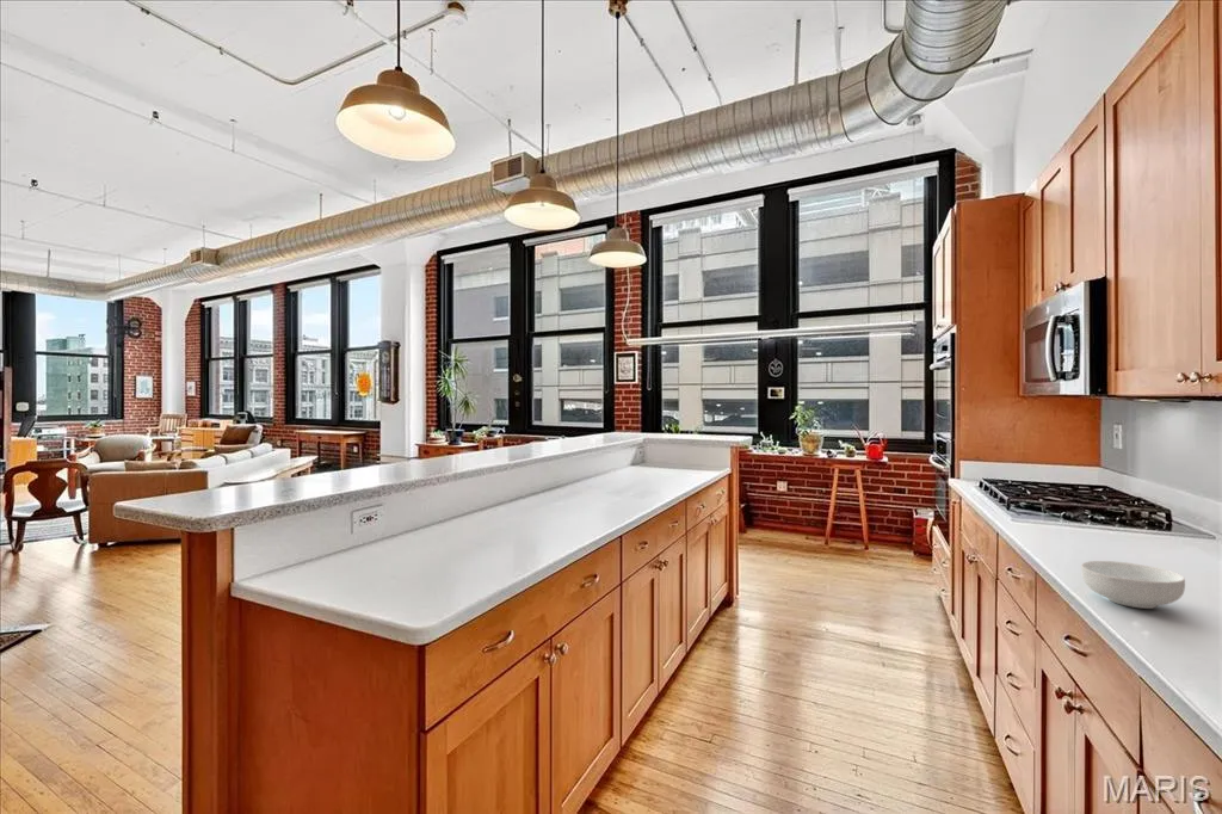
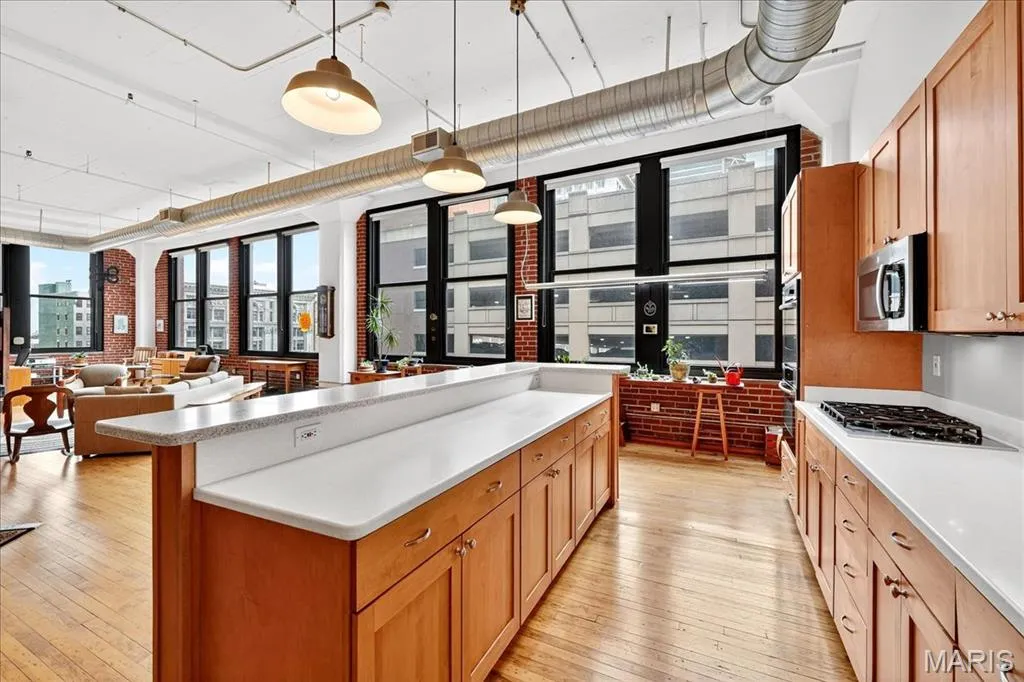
- cereal bowl [1080,560,1186,610]
